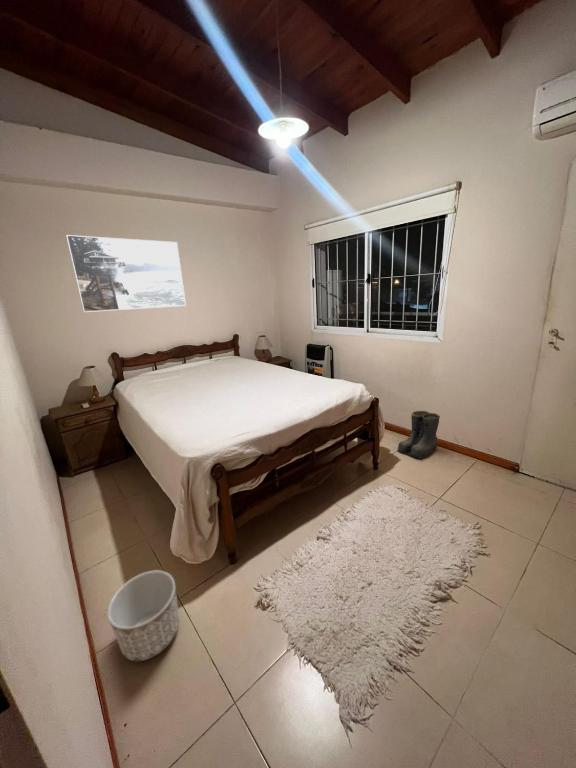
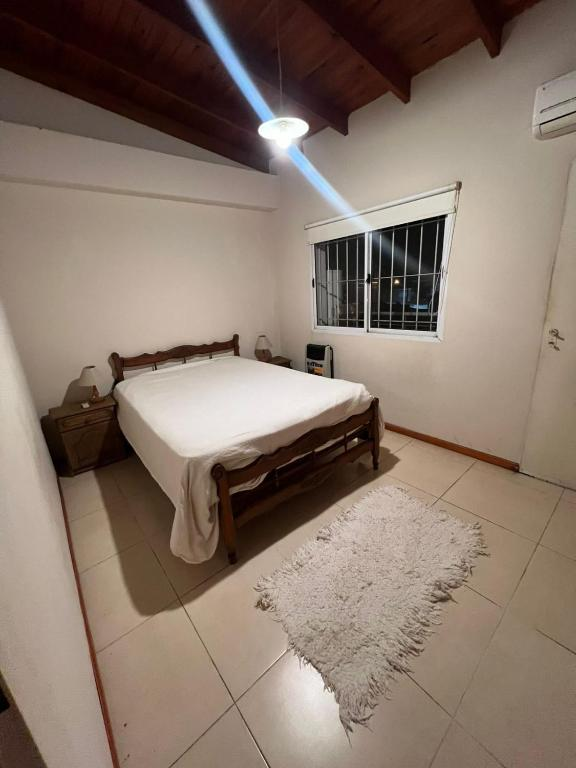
- planter [106,569,180,662]
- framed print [65,234,187,313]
- boots [397,410,441,459]
